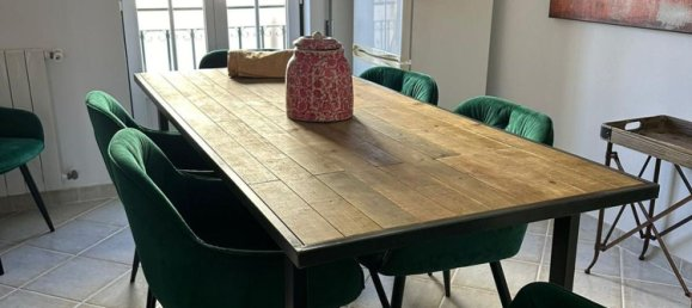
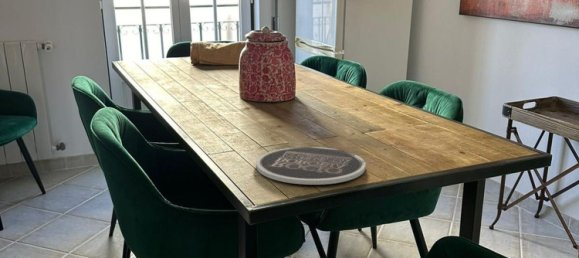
+ plate [255,146,366,186]
